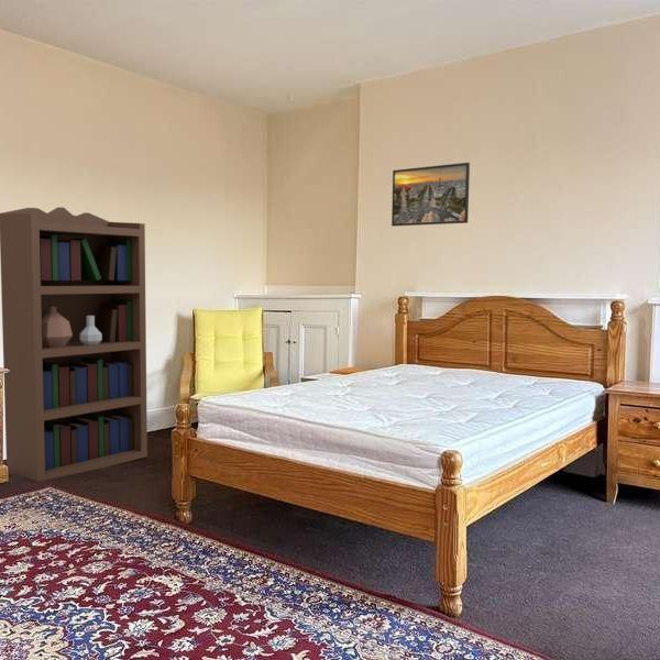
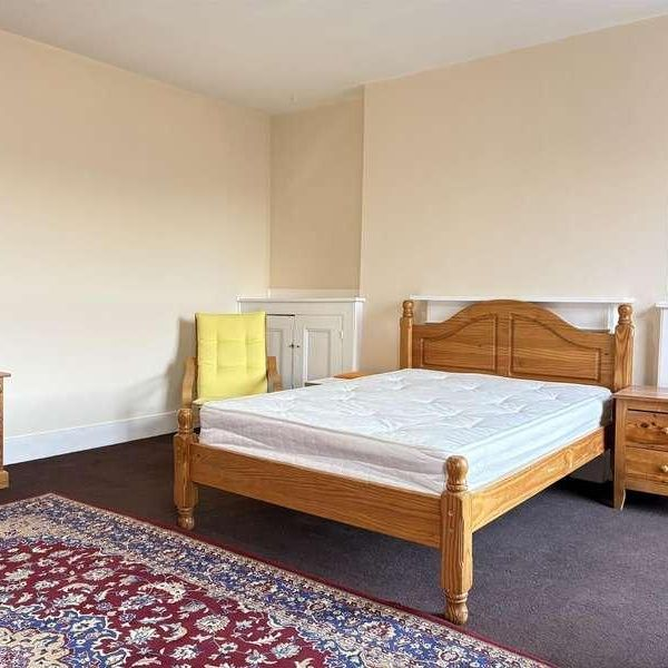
- bookcase [0,206,148,483]
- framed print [391,162,471,228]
